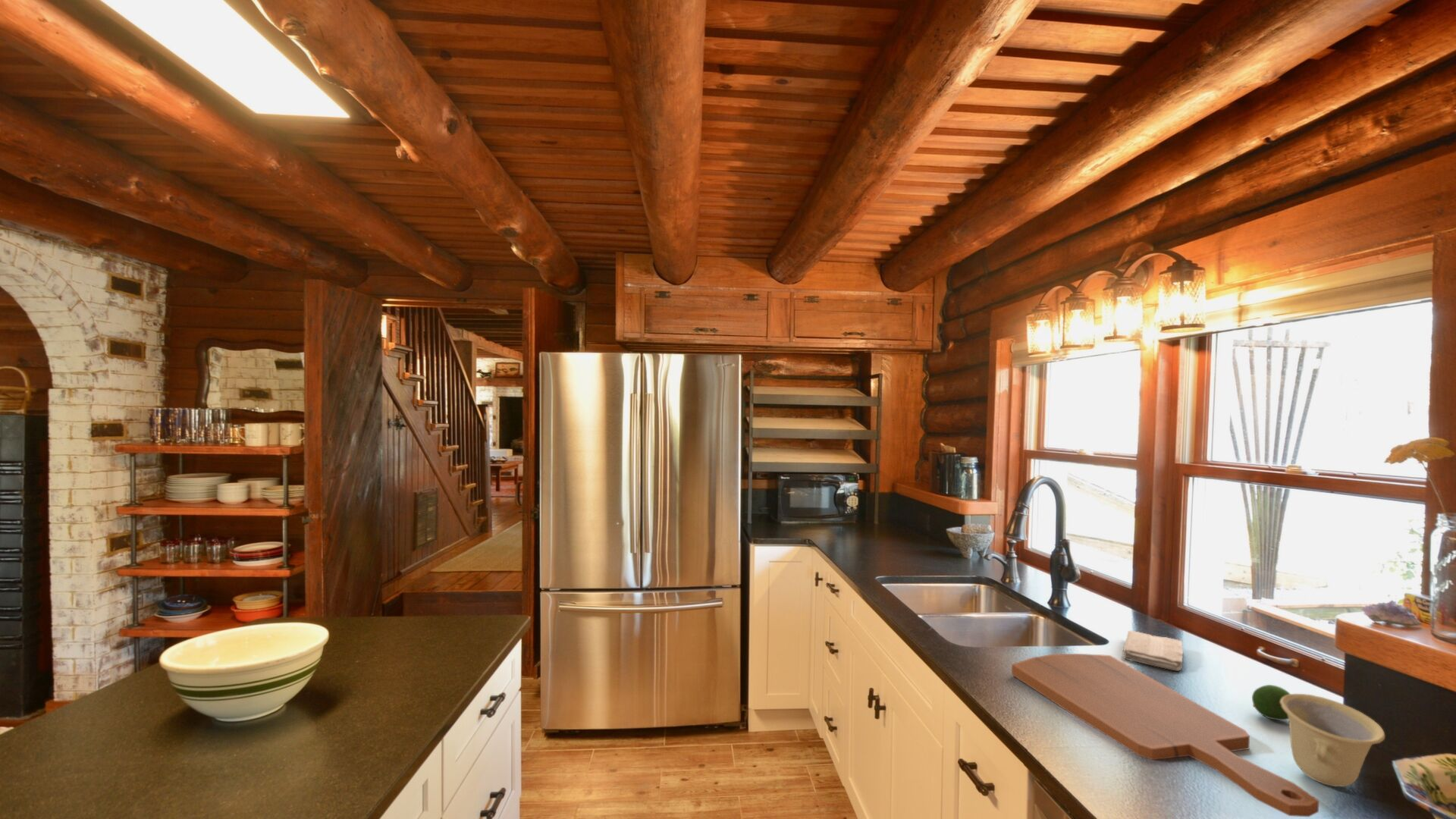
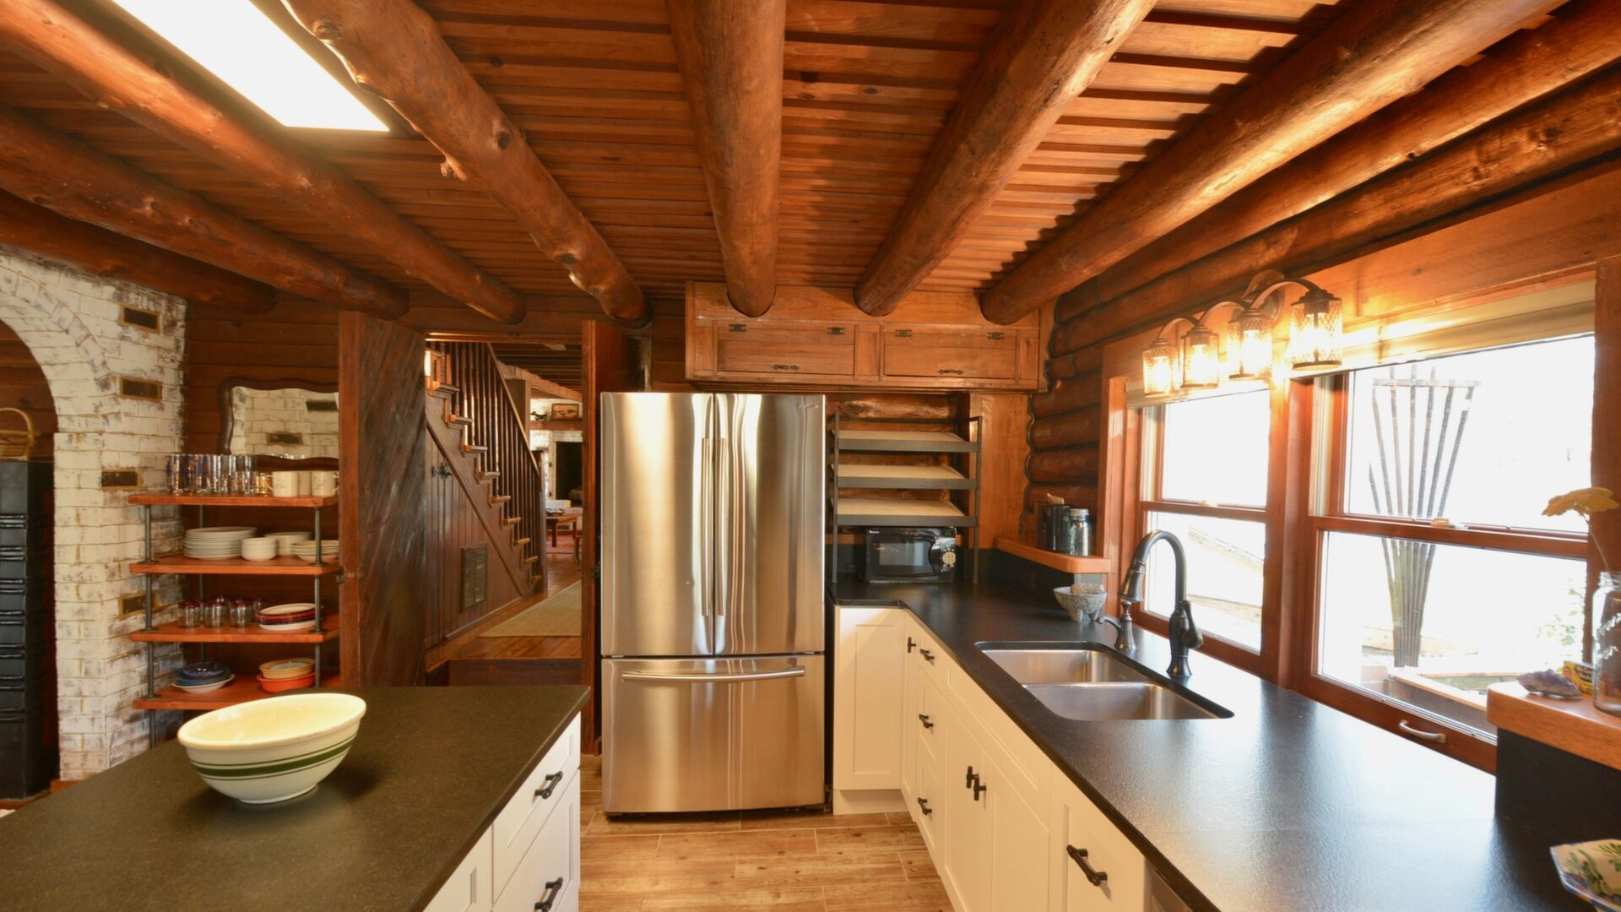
- cutting board [1011,653,1320,817]
- cup [1280,693,1385,787]
- washcloth [1122,630,1184,672]
- fruit [1251,684,1291,721]
